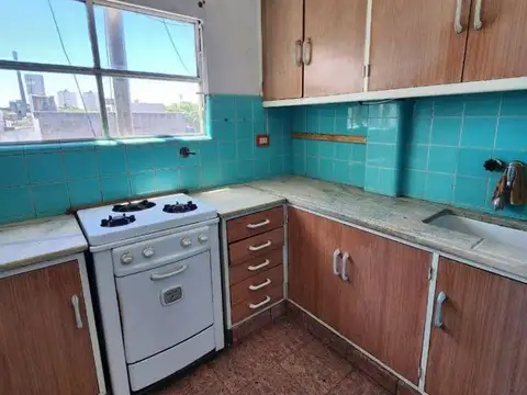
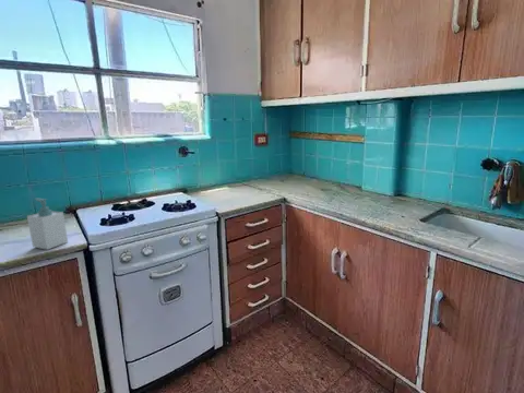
+ soap bottle [26,198,69,251]
